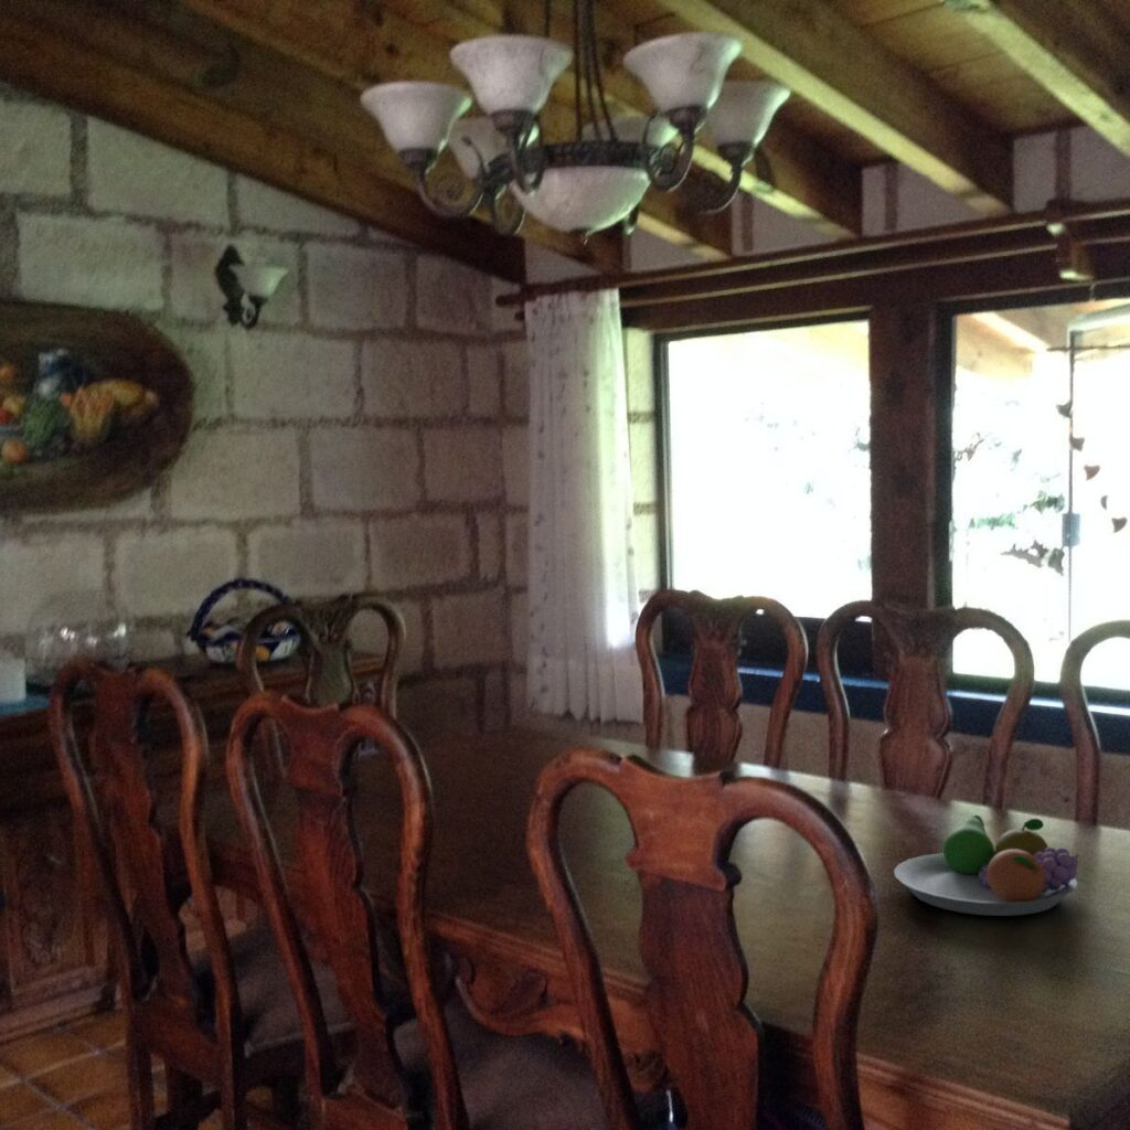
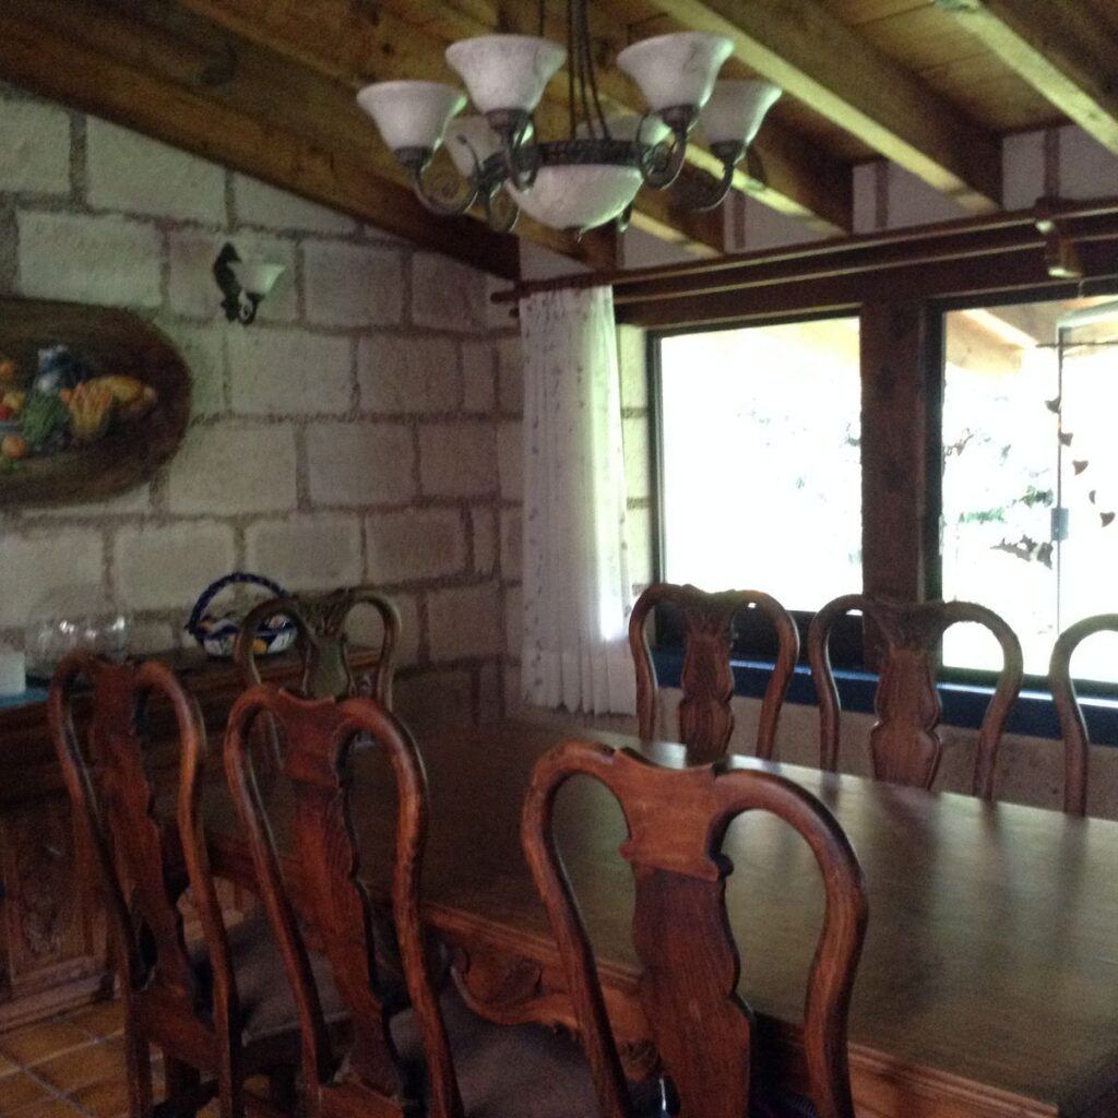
- fruit bowl [893,814,1080,917]
